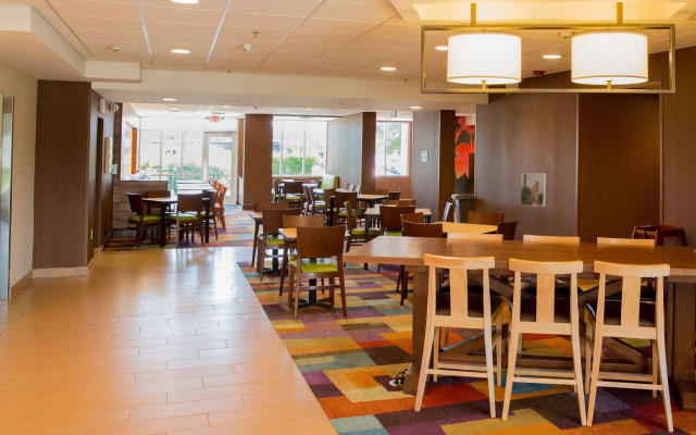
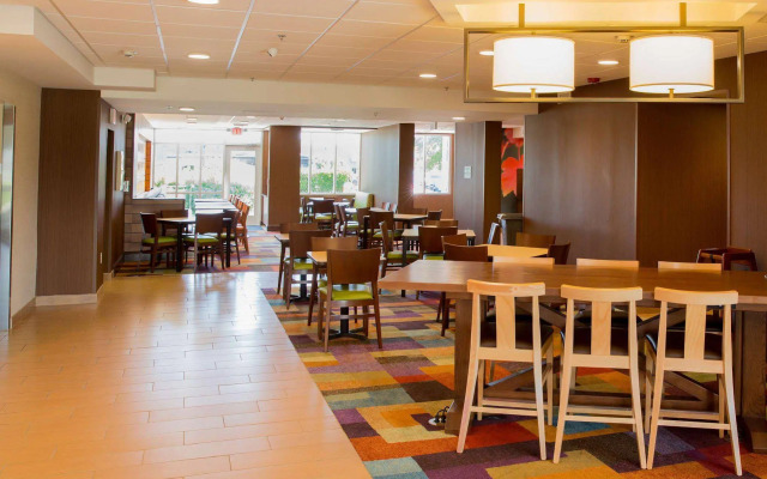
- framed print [519,172,547,208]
